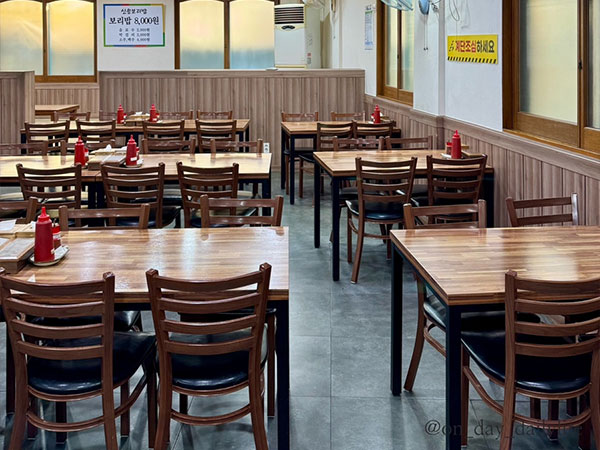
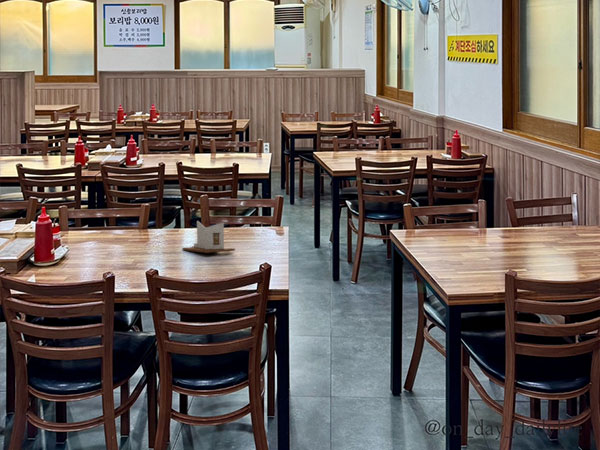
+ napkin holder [181,220,236,254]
